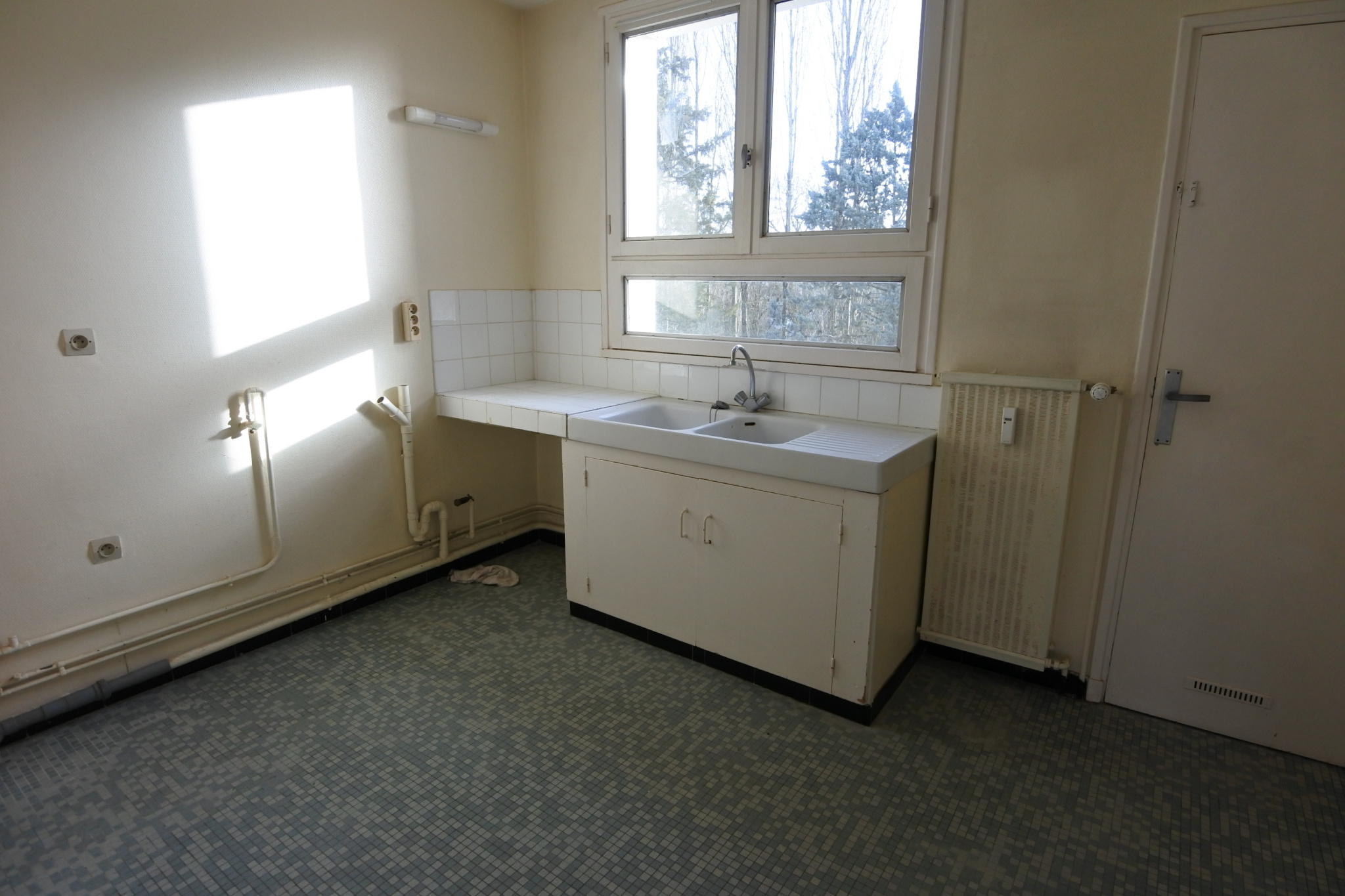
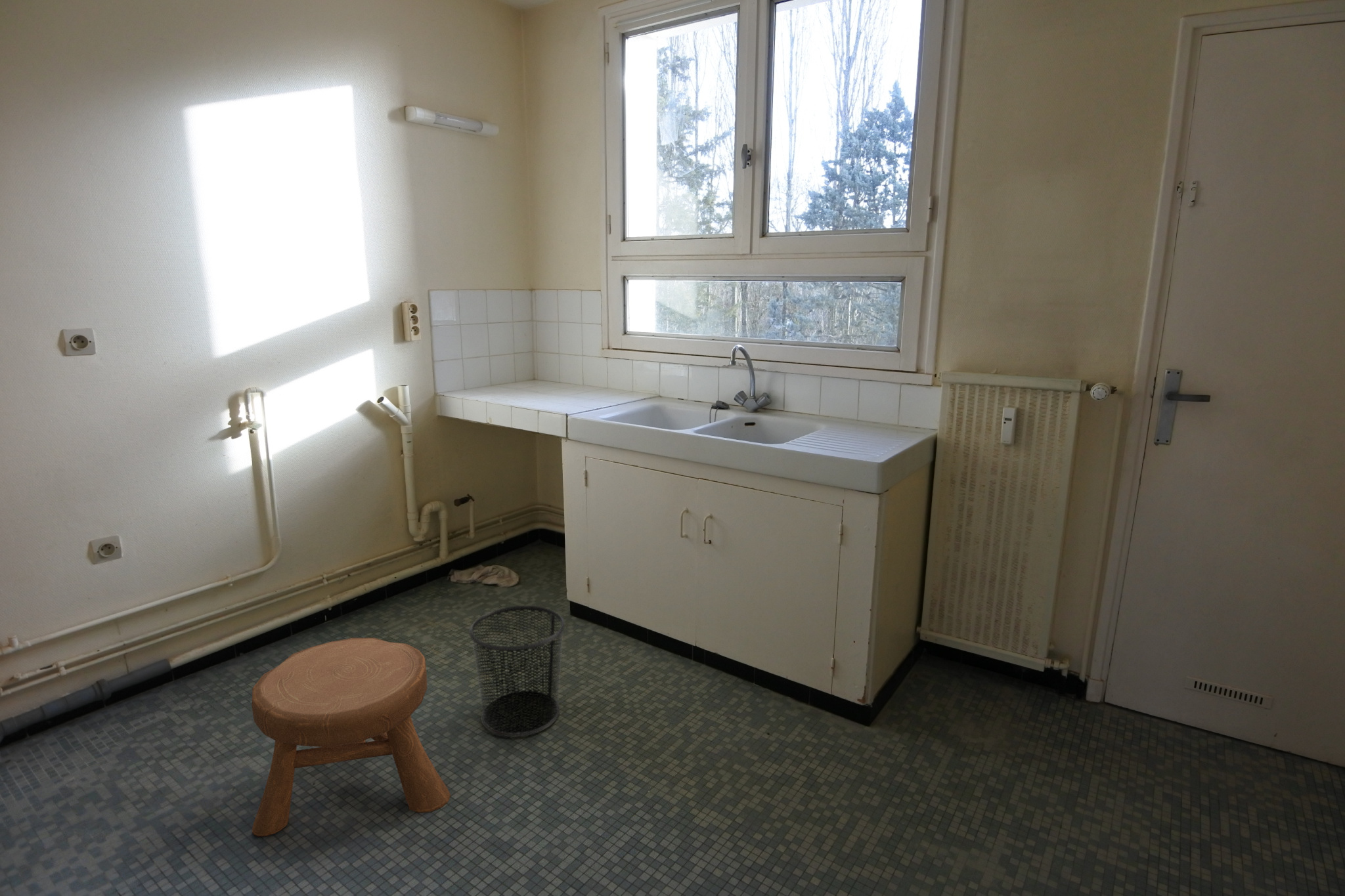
+ stool [251,637,451,838]
+ waste bin [468,605,565,738]
